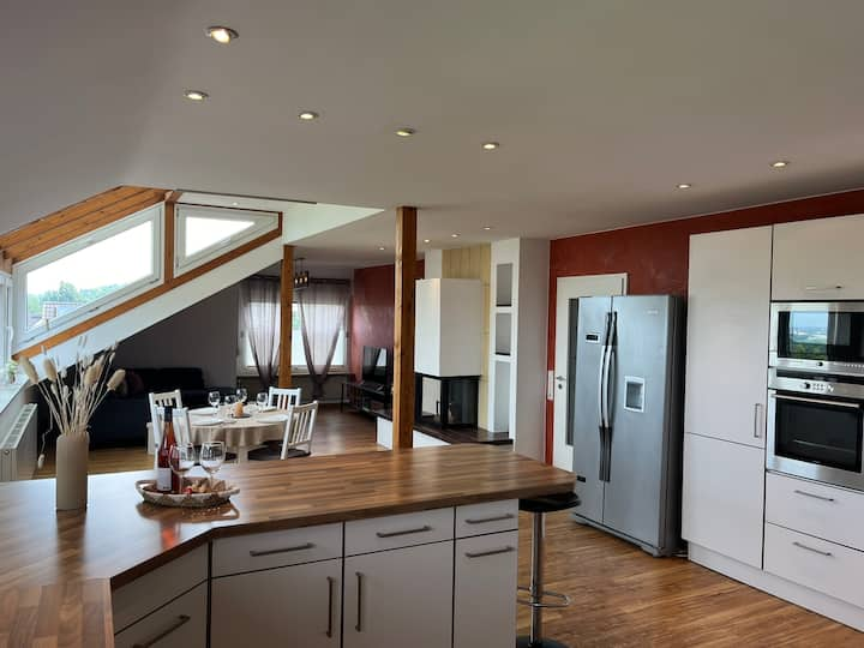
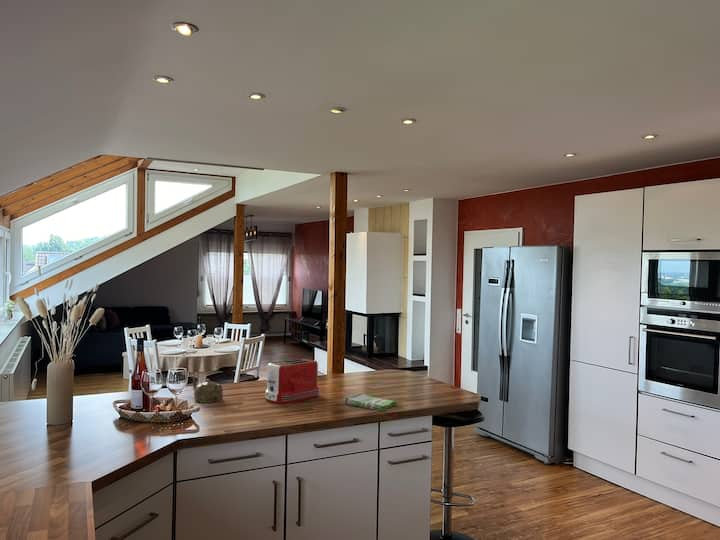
+ toaster [264,357,320,405]
+ teapot [190,375,224,404]
+ dish towel [344,392,398,411]
